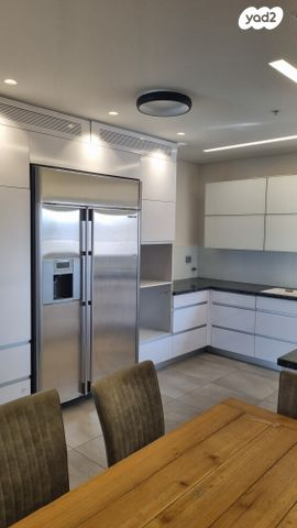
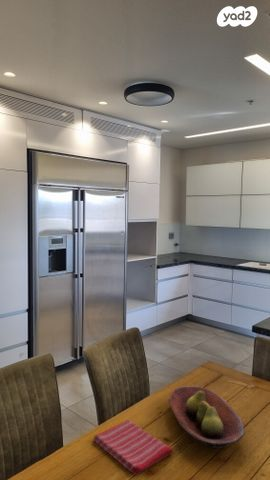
+ fruit bowl [168,385,246,450]
+ dish towel [92,419,174,477]
